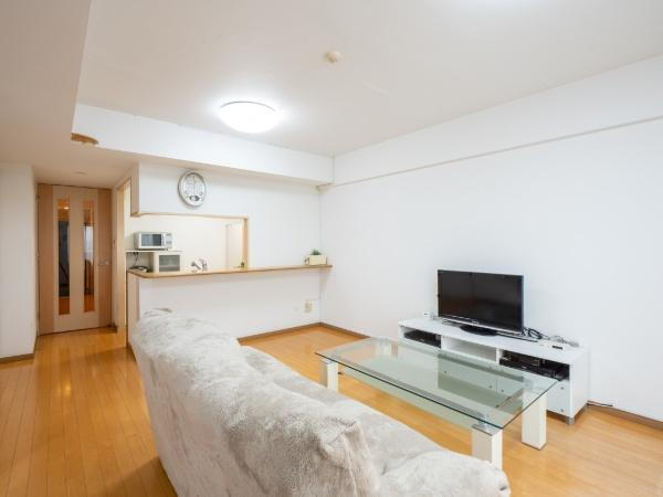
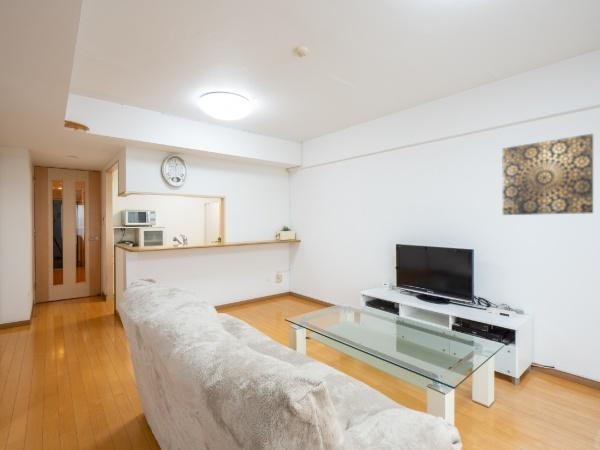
+ wall art [502,133,594,216]
